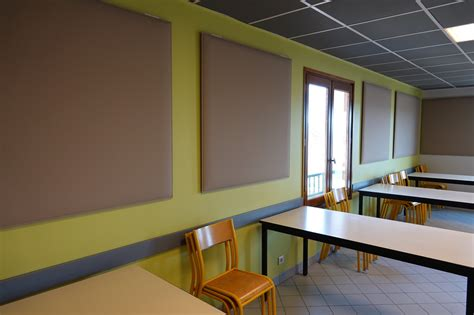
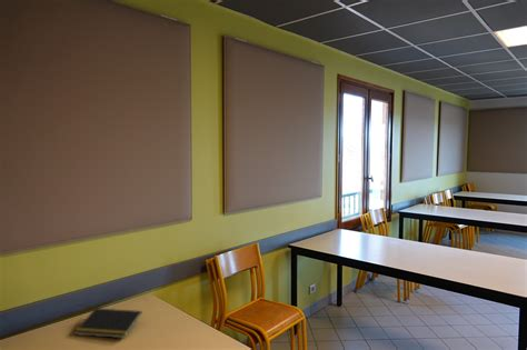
+ notepad [73,308,143,339]
